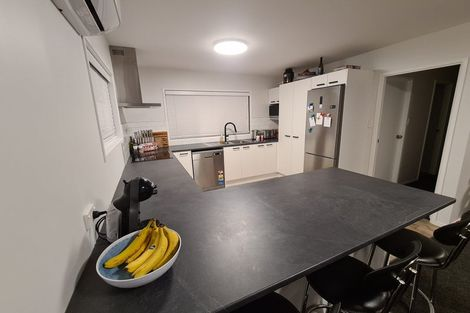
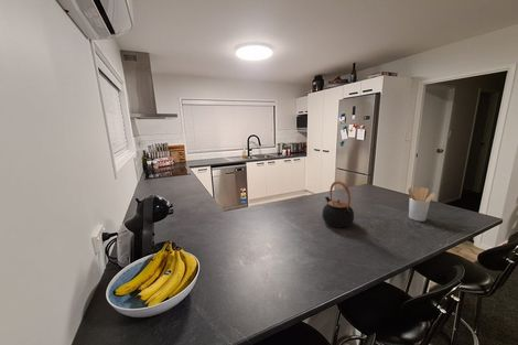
+ utensil holder [408,185,436,223]
+ teapot [321,180,355,228]
